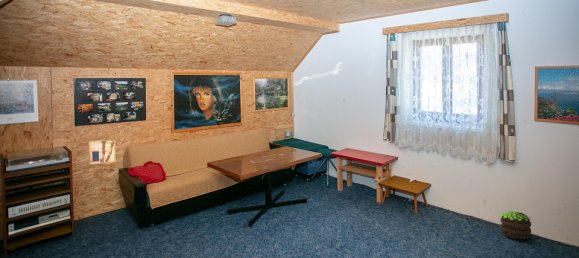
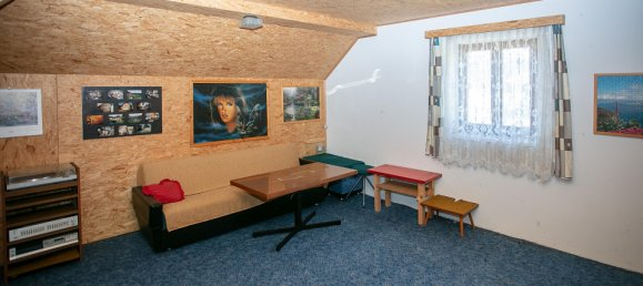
- potted plant [499,211,532,240]
- wall art [87,138,117,166]
